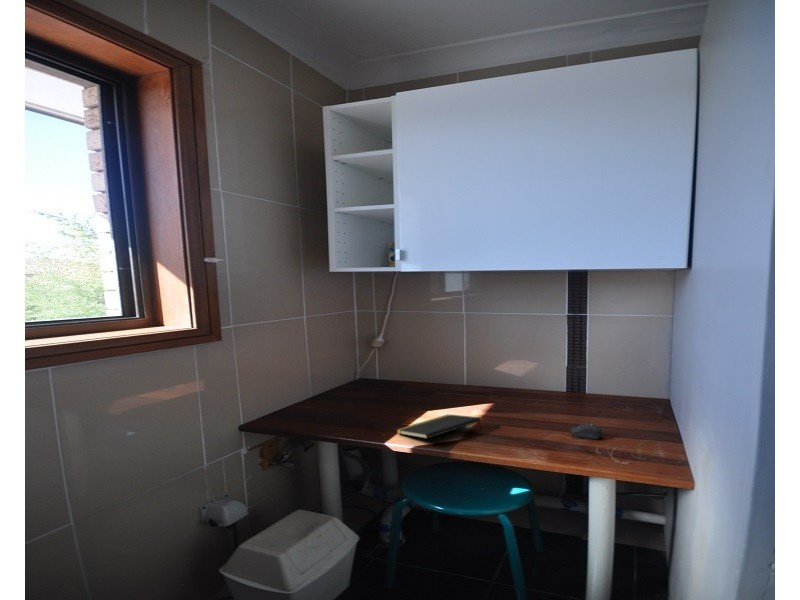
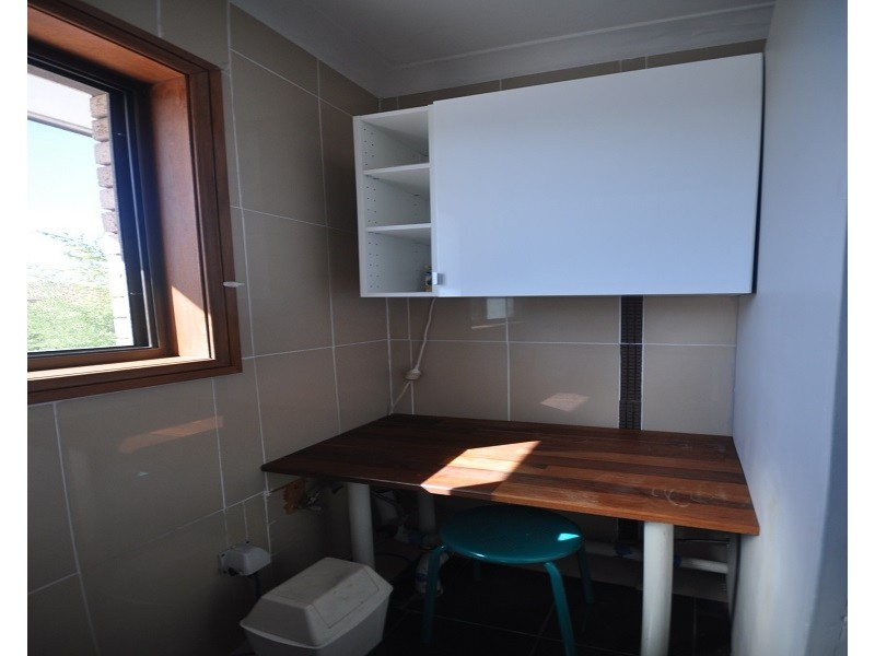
- computer mouse [570,422,604,440]
- notepad [395,413,482,440]
